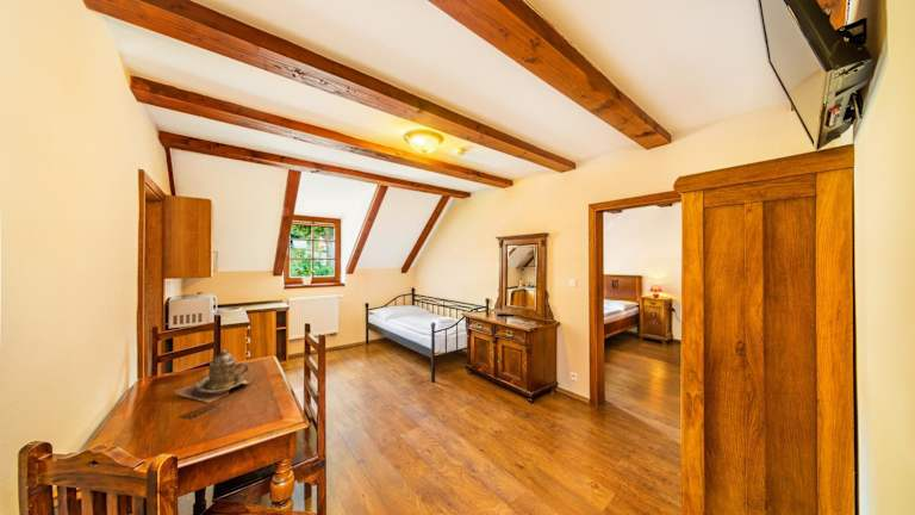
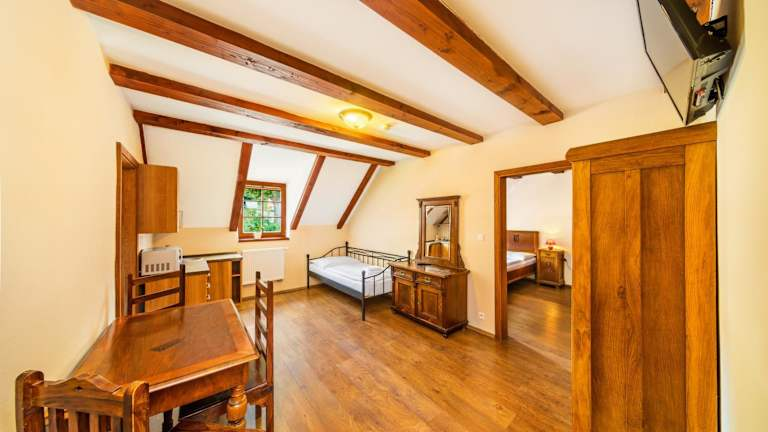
- teapot [173,348,253,404]
